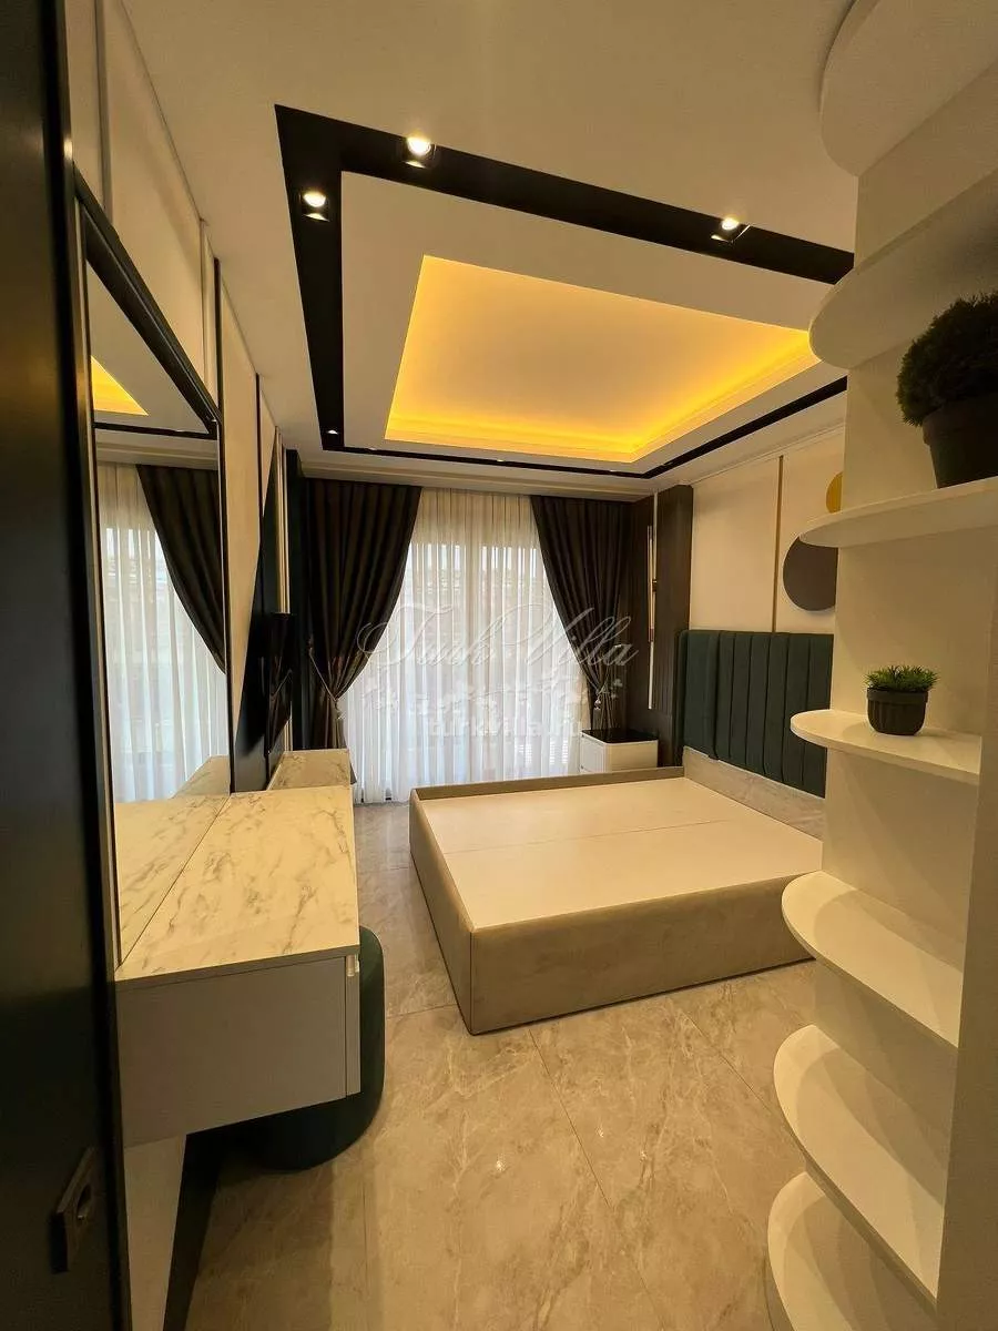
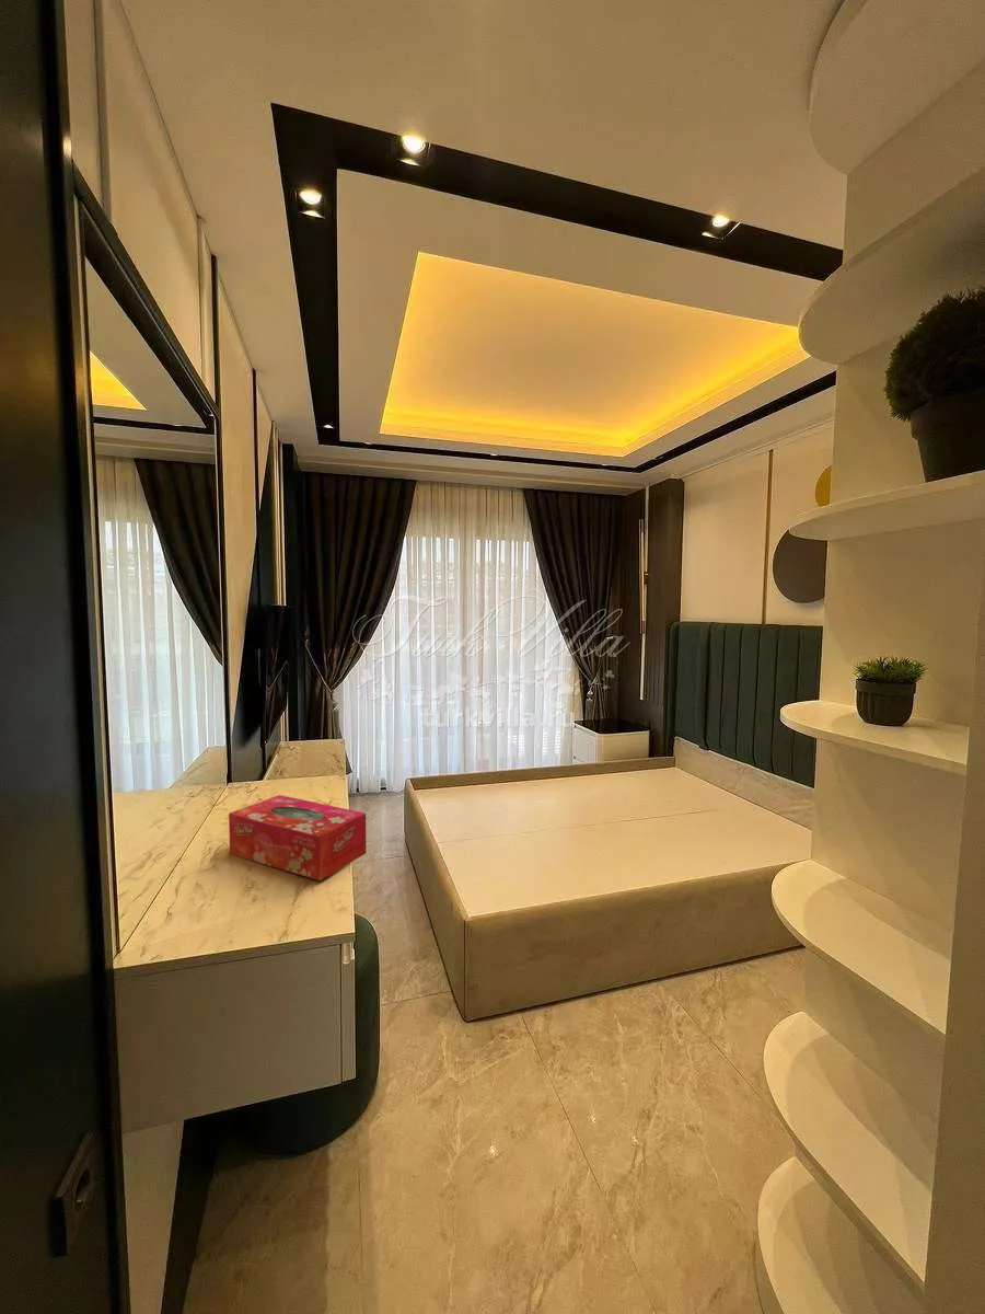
+ tissue box [228,794,367,881]
